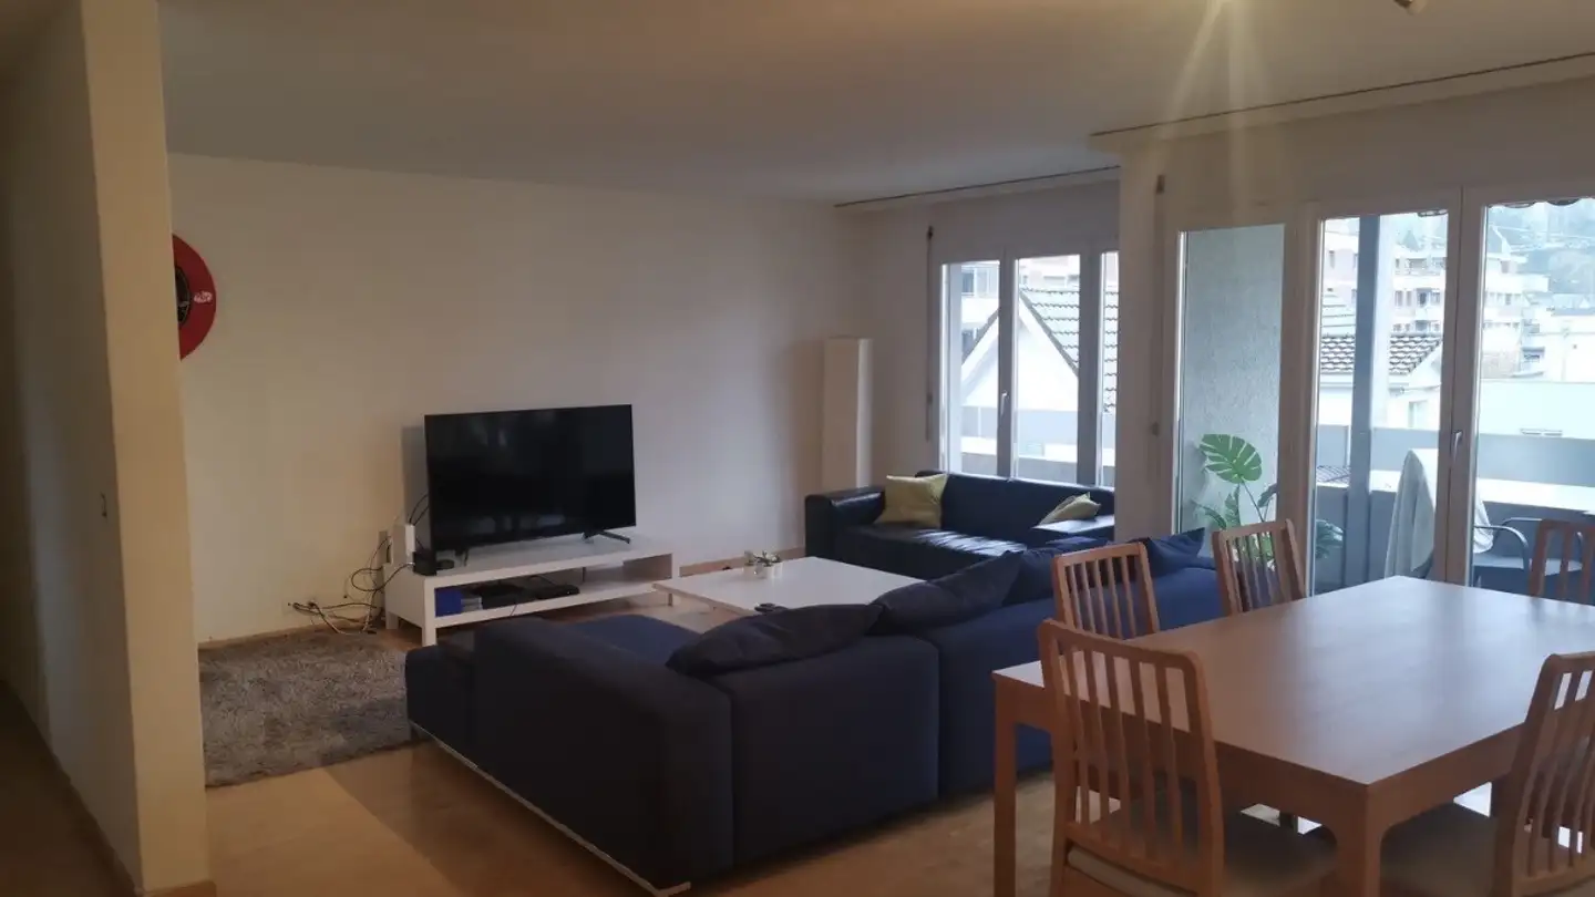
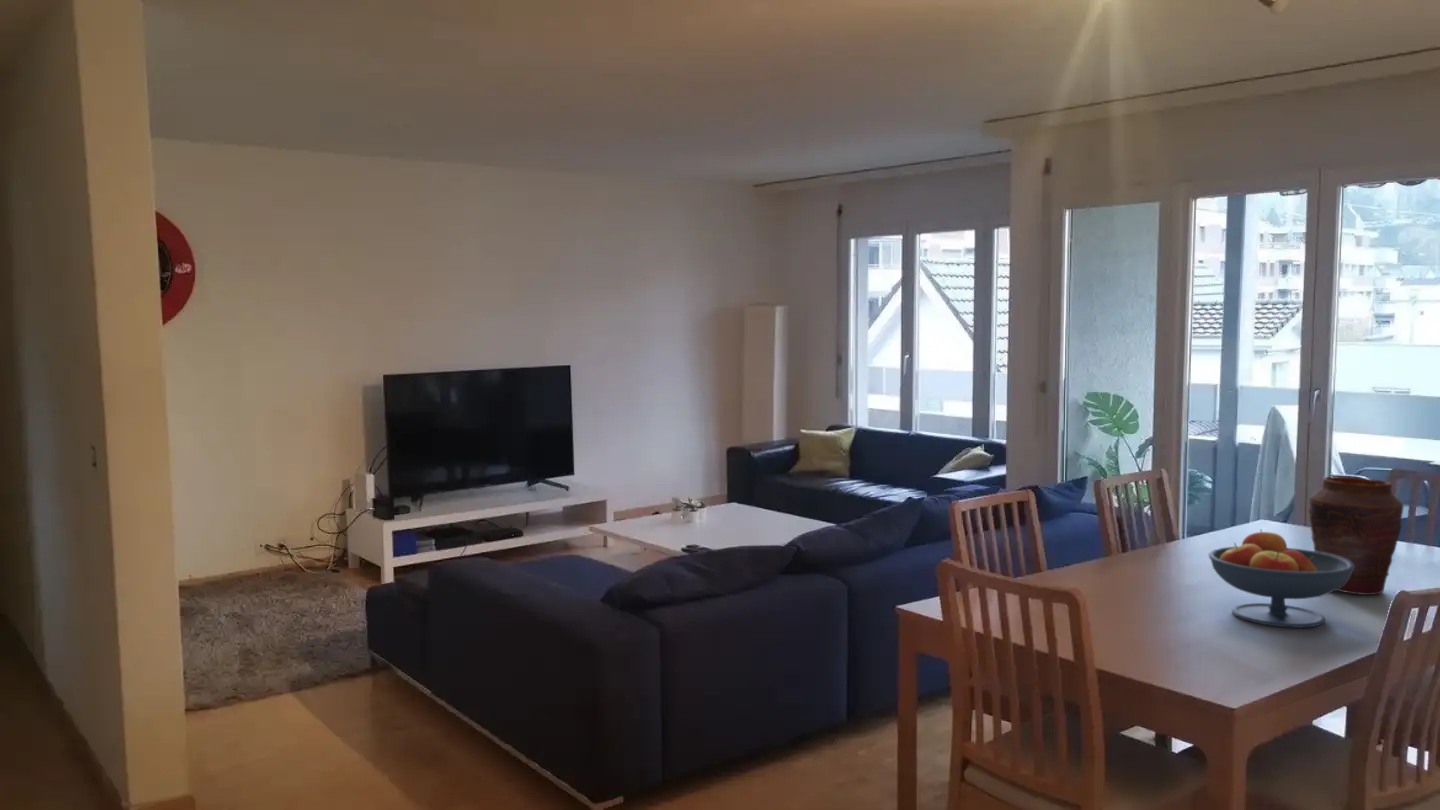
+ fruit bowl [1207,528,1354,629]
+ vase [1308,475,1404,596]
